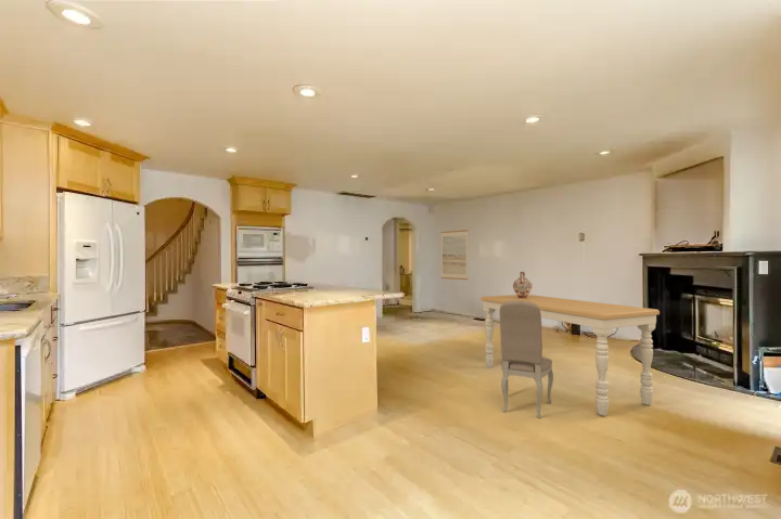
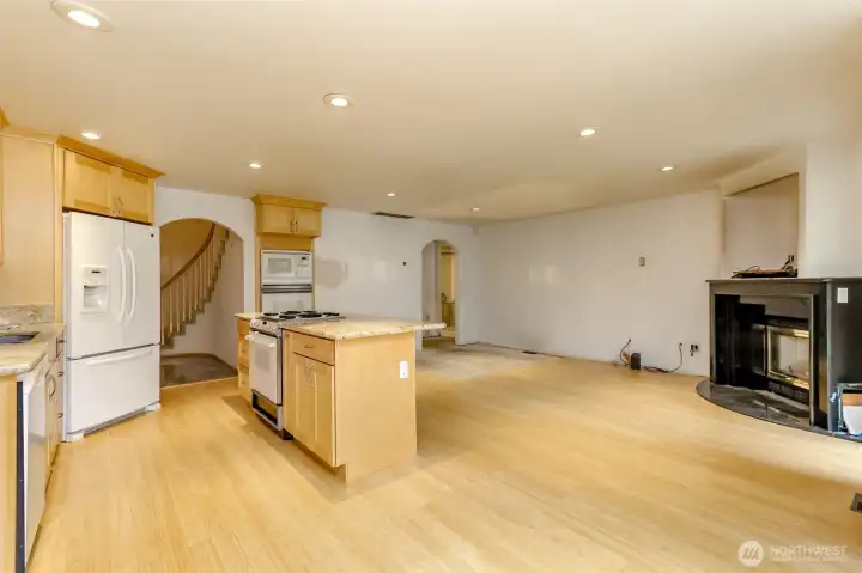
- dining table [479,294,661,417]
- dining chair [499,300,554,419]
- wall art [440,229,470,281]
- ceramic jug [512,271,533,298]
